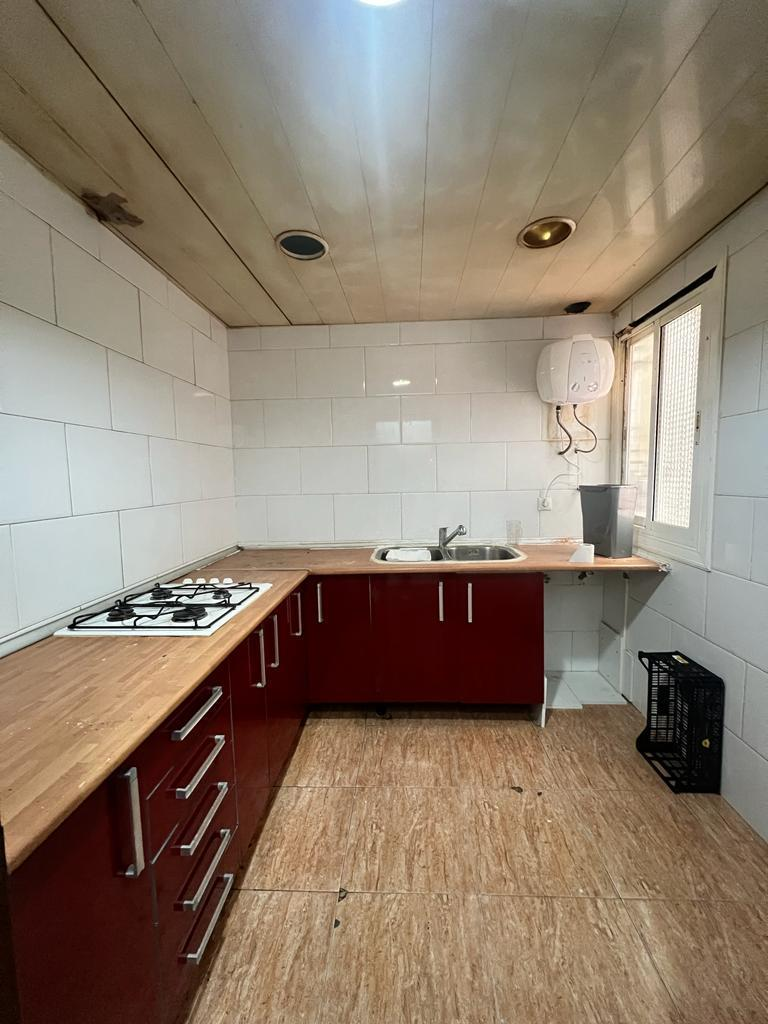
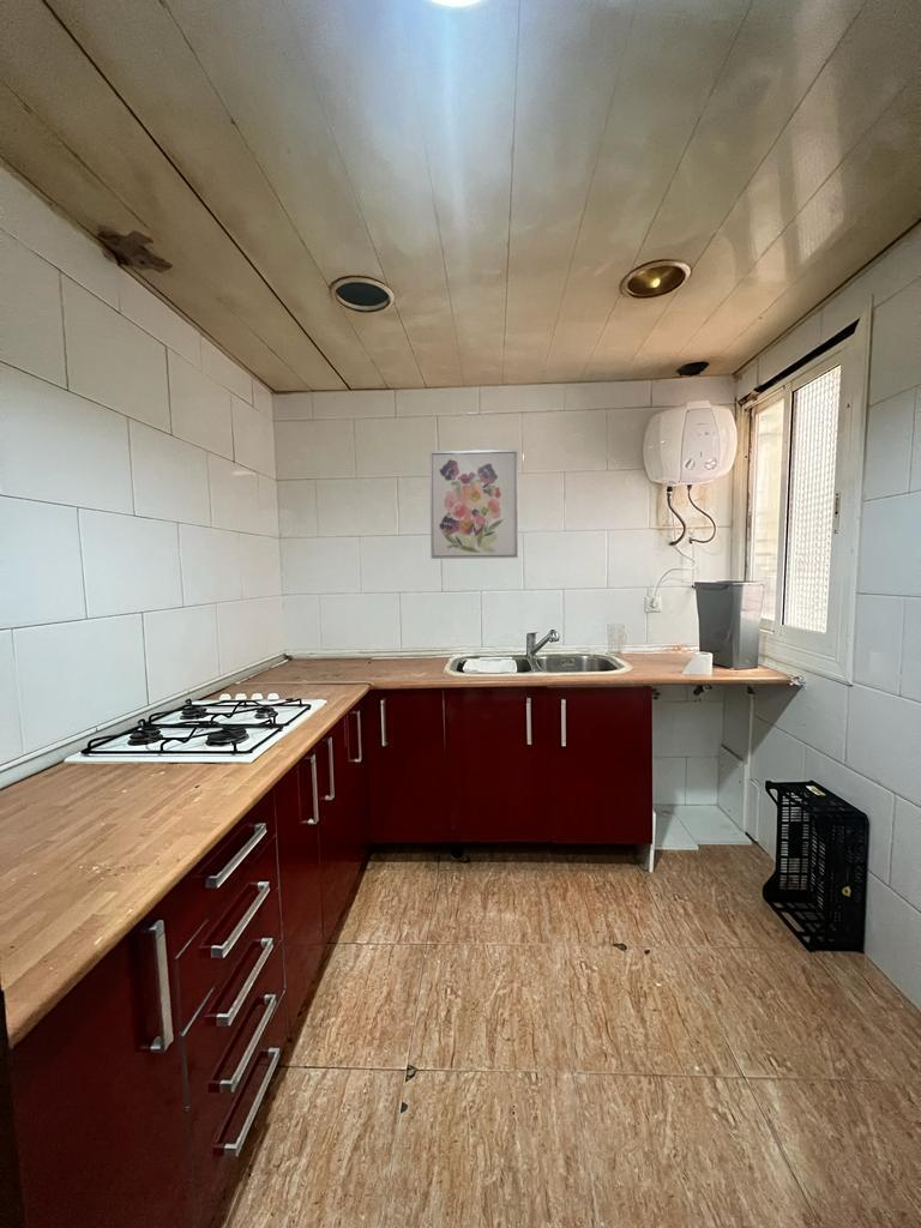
+ wall art [428,449,519,560]
